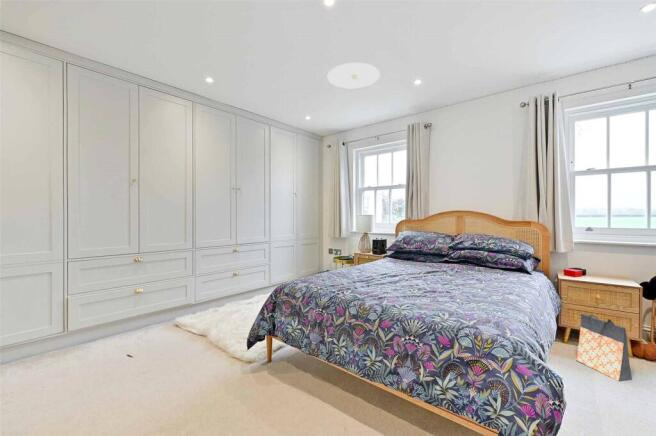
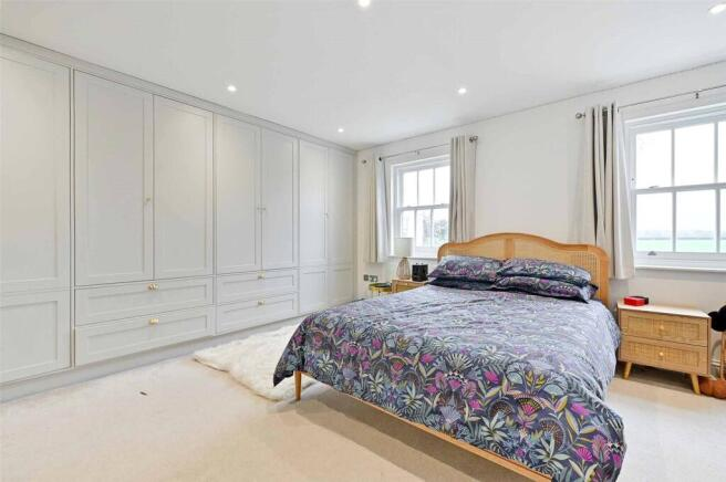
- ceiling light [327,62,381,89]
- bag [575,313,633,382]
